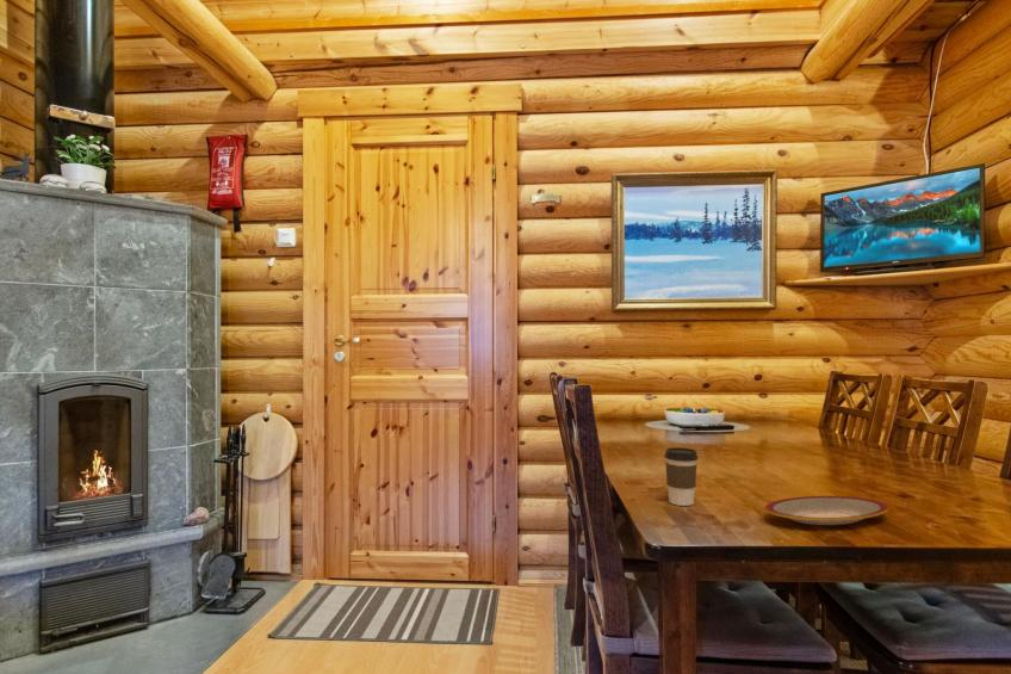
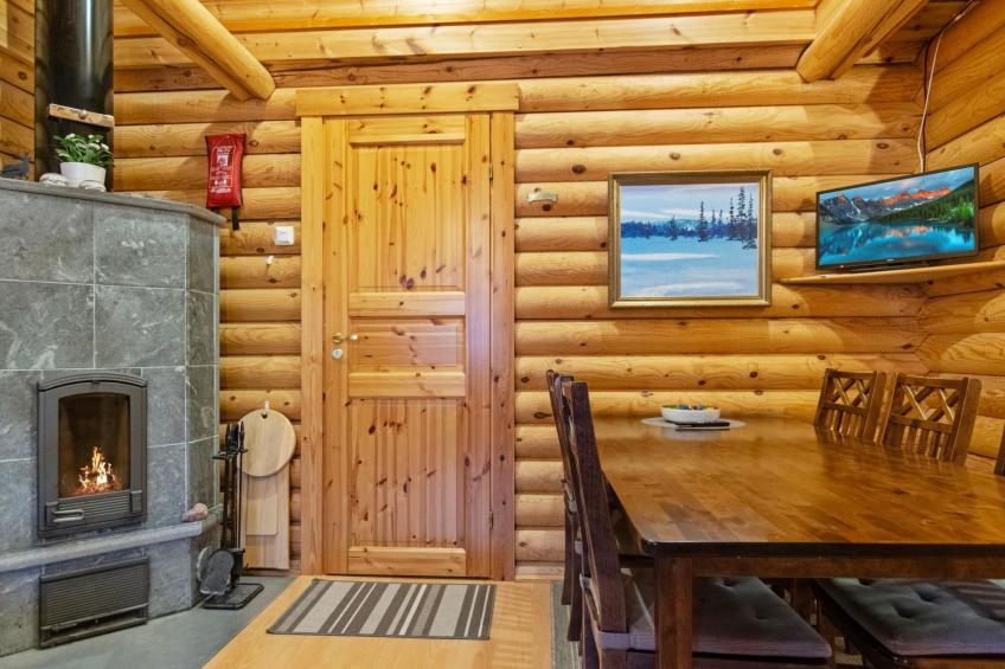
- plate [764,495,889,526]
- coffee cup [663,446,699,507]
